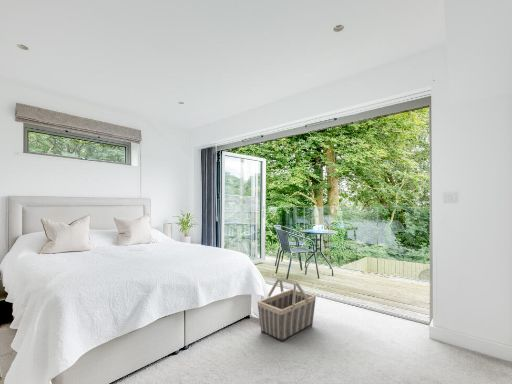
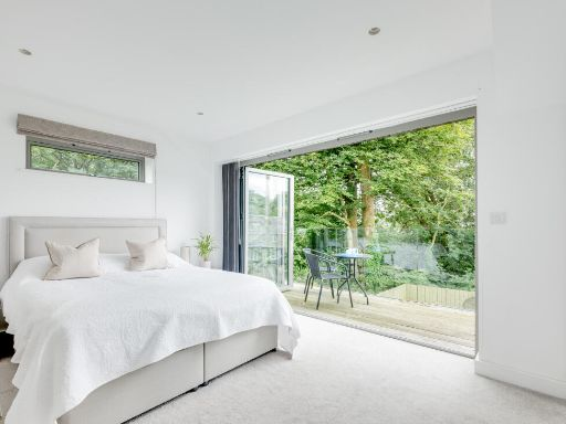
- basket [256,277,317,343]
